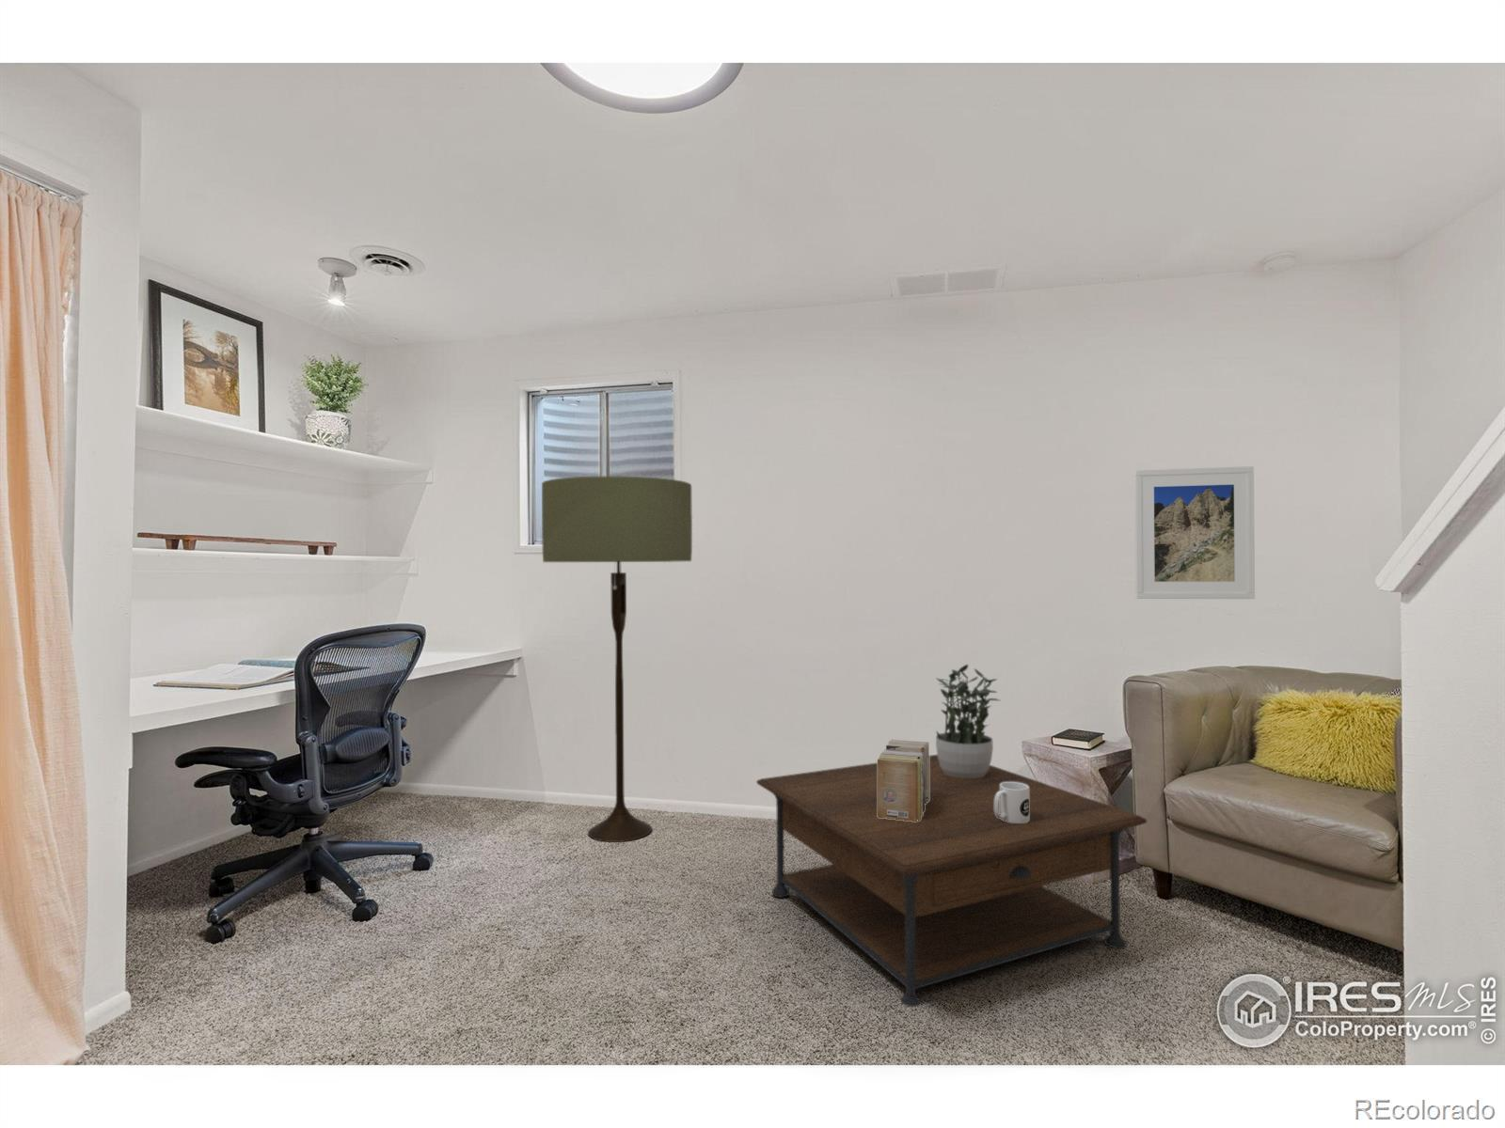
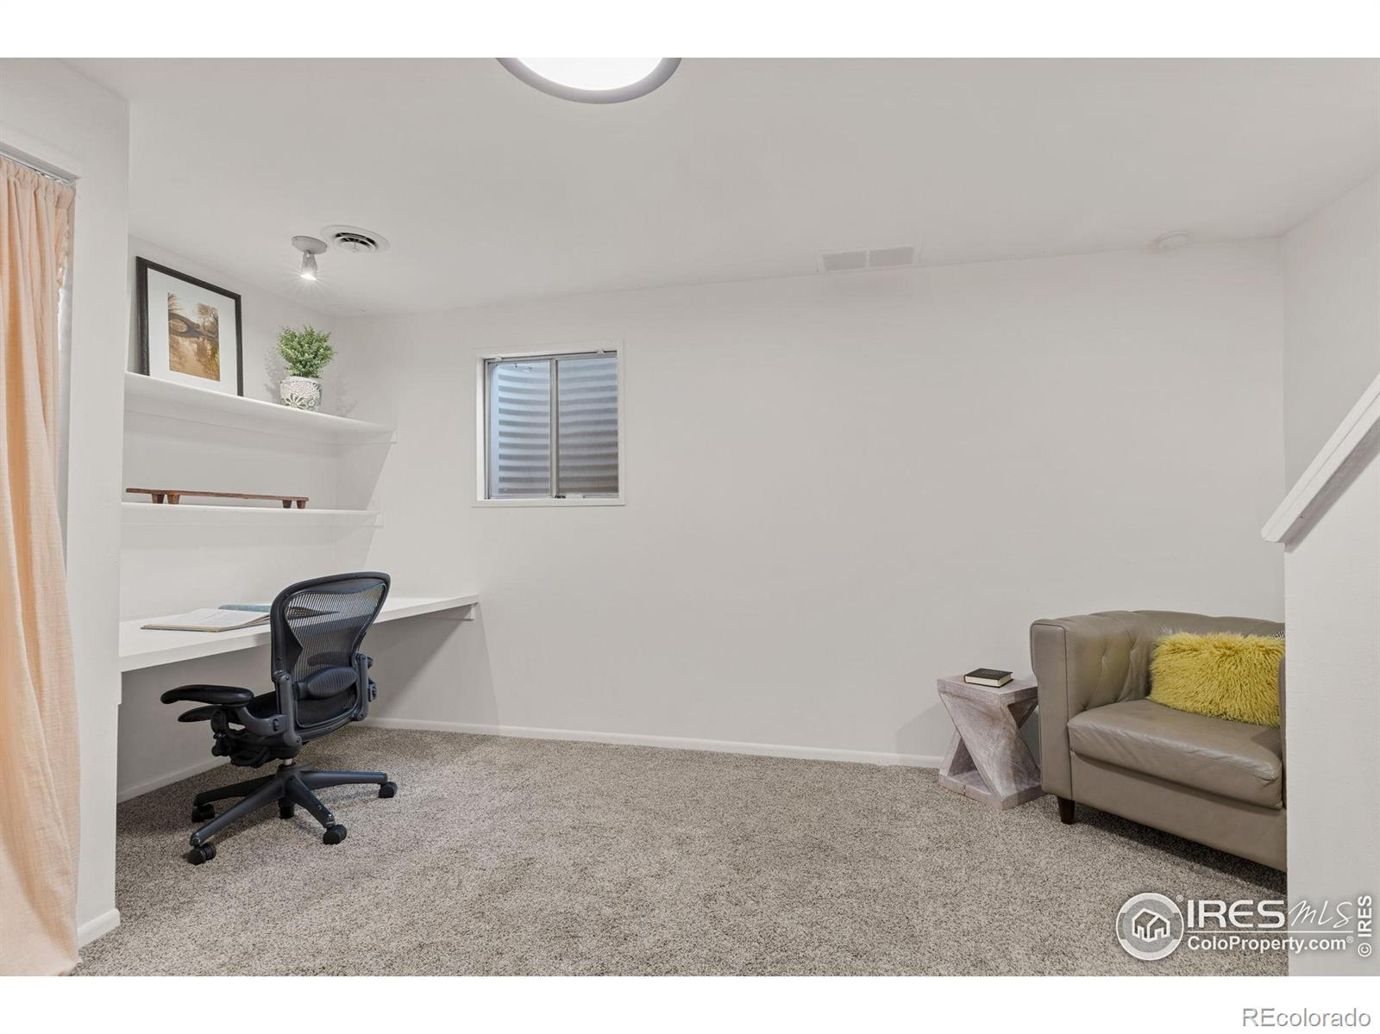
- floor lamp [540,475,693,844]
- potted plant [935,664,1001,780]
- books [877,739,930,821]
- mug [994,782,1029,822]
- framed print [1133,466,1256,600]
- coffee table [755,754,1147,1007]
